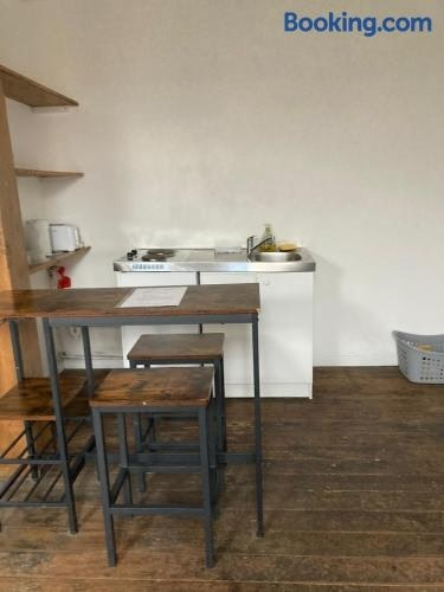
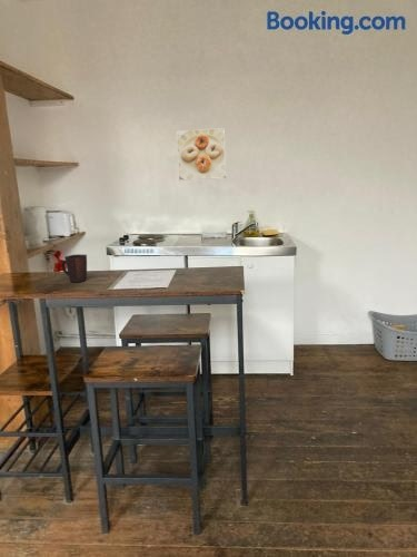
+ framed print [175,127,228,182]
+ mug [60,253,88,283]
